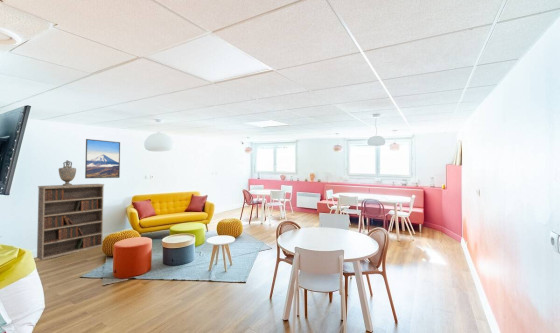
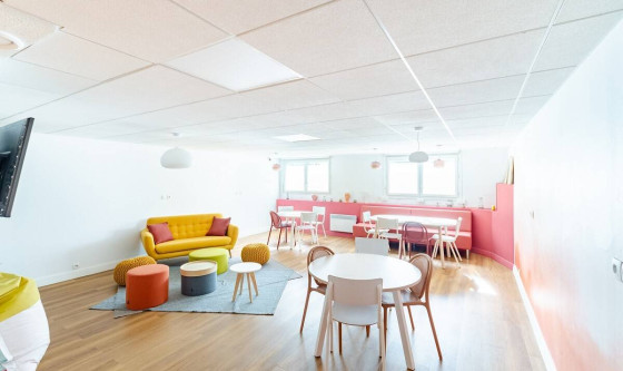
- bookshelf [36,183,105,261]
- decorative urn [58,159,77,186]
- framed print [84,138,121,179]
